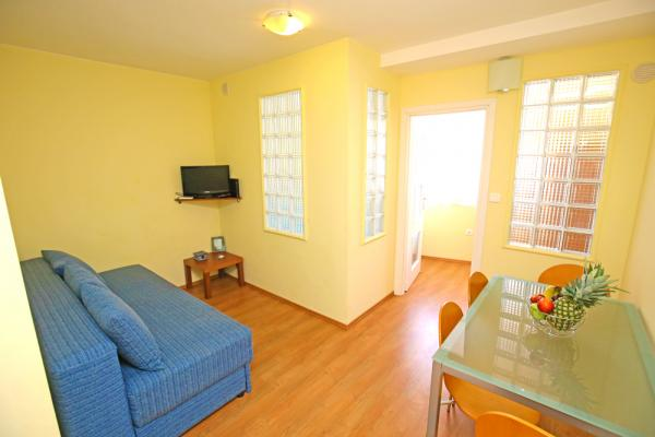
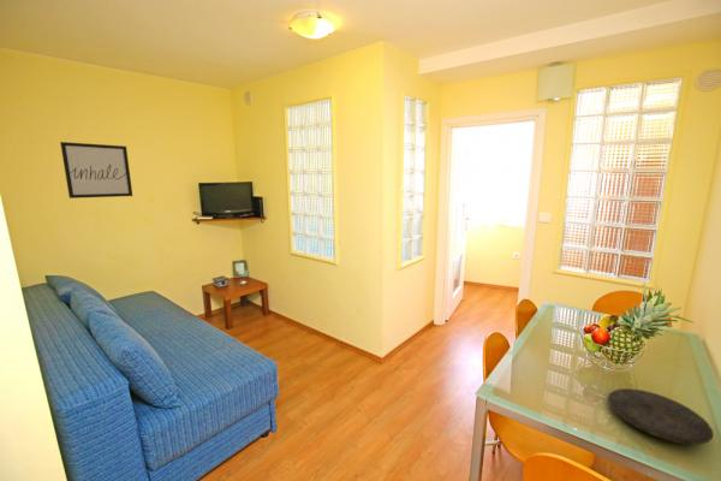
+ wall art [59,141,133,200]
+ plate [607,387,715,446]
